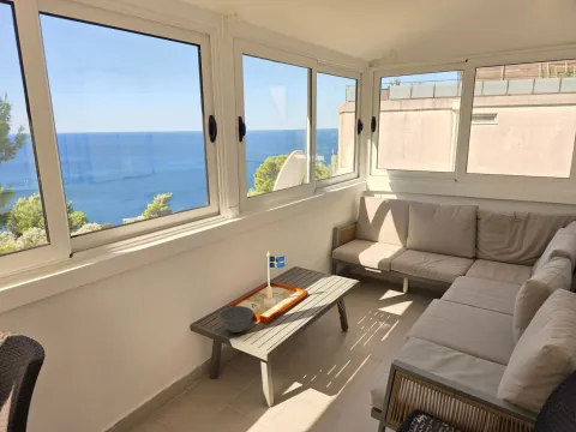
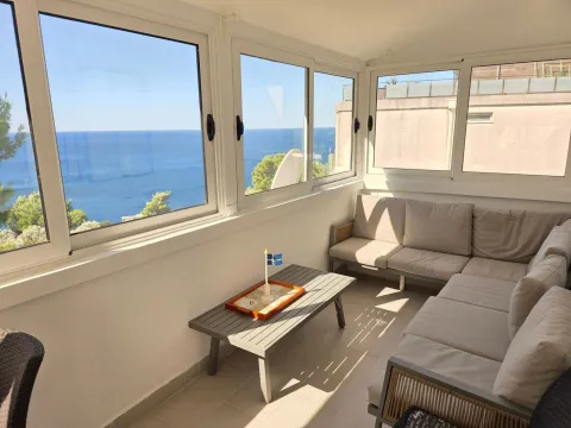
- bowl [217,305,254,334]
